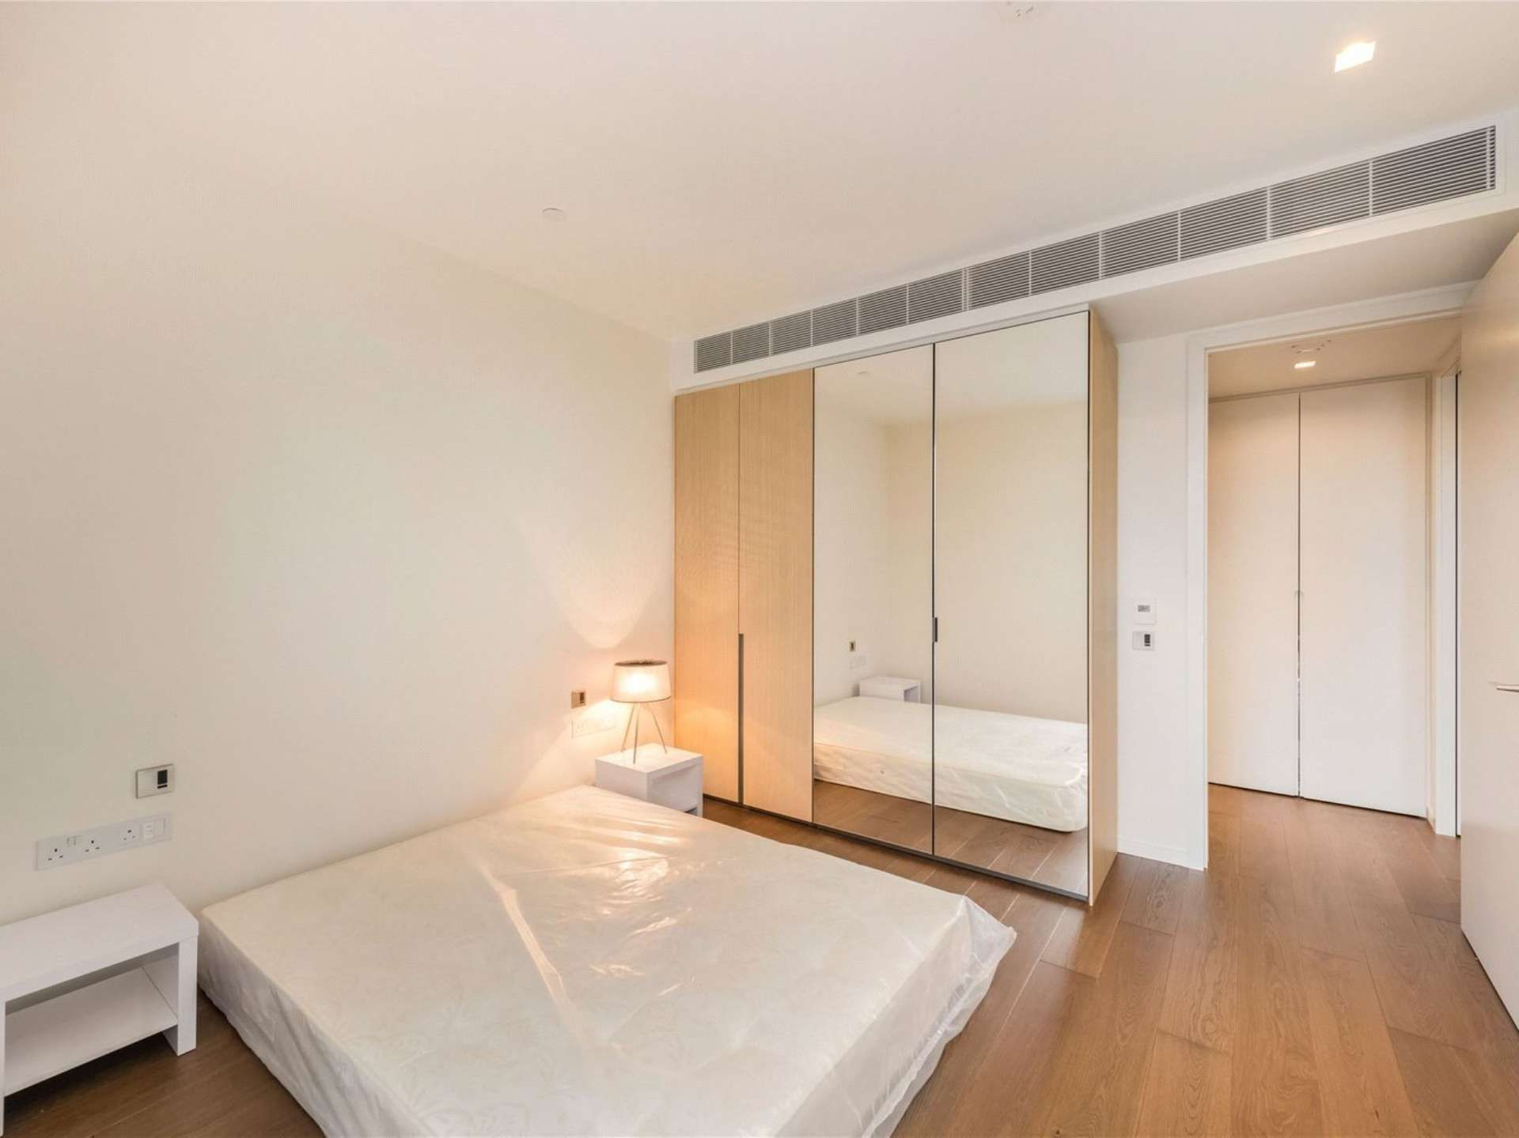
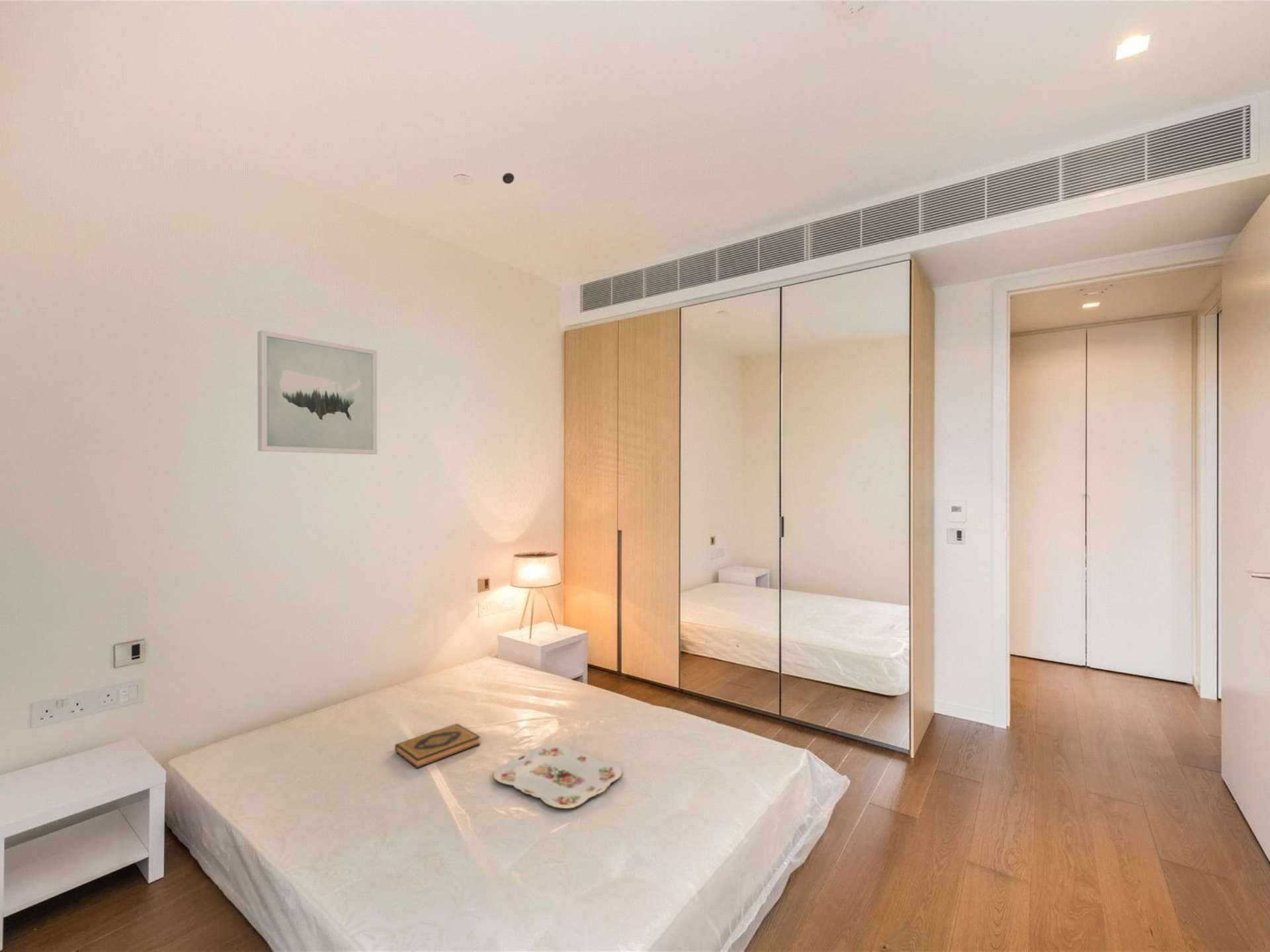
+ smoke detector [502,173,515,184]
+ wall art [257,329,378,455]
+ serving tray [493,743,622,809]
+ hardback book [394,723,481,770]
